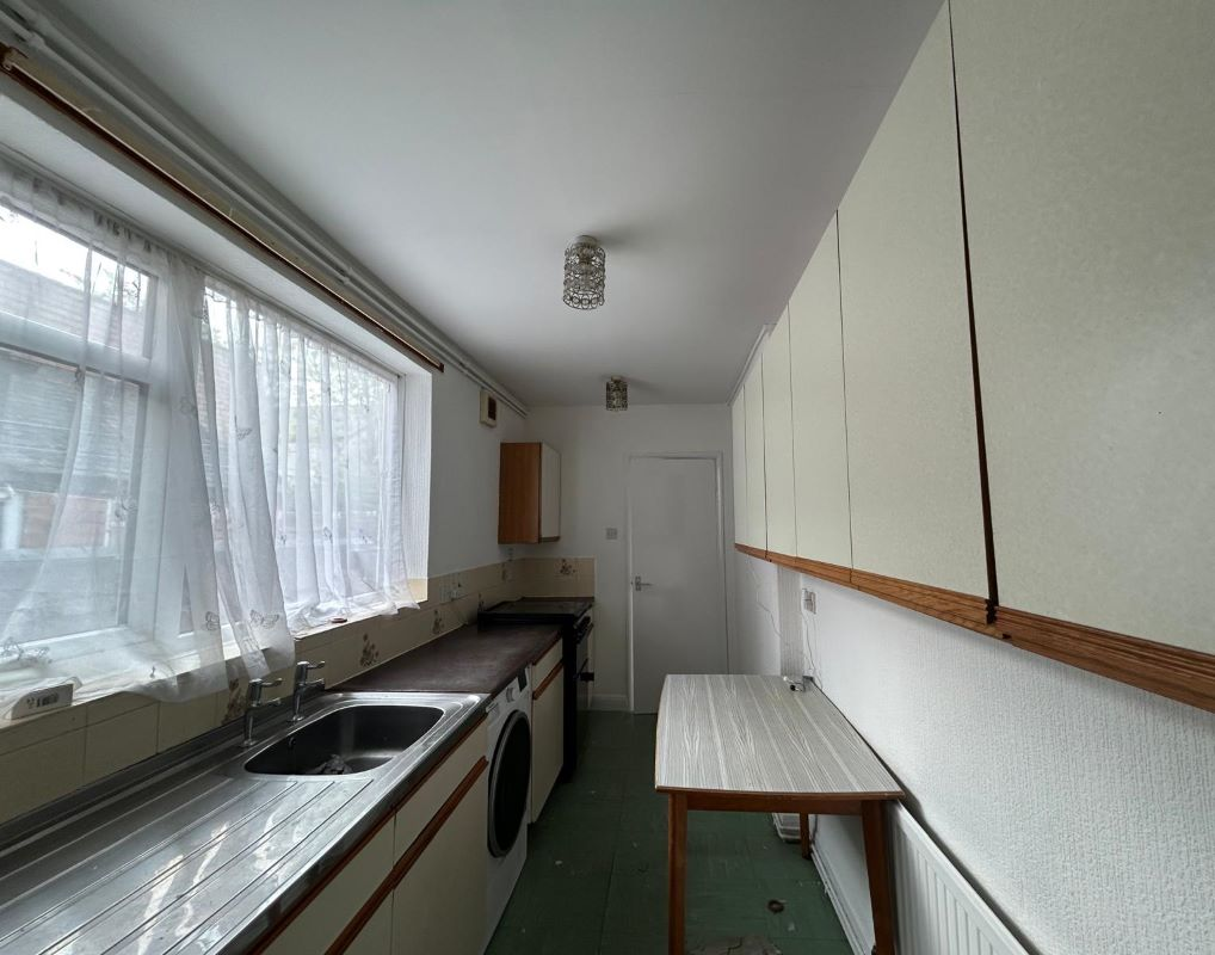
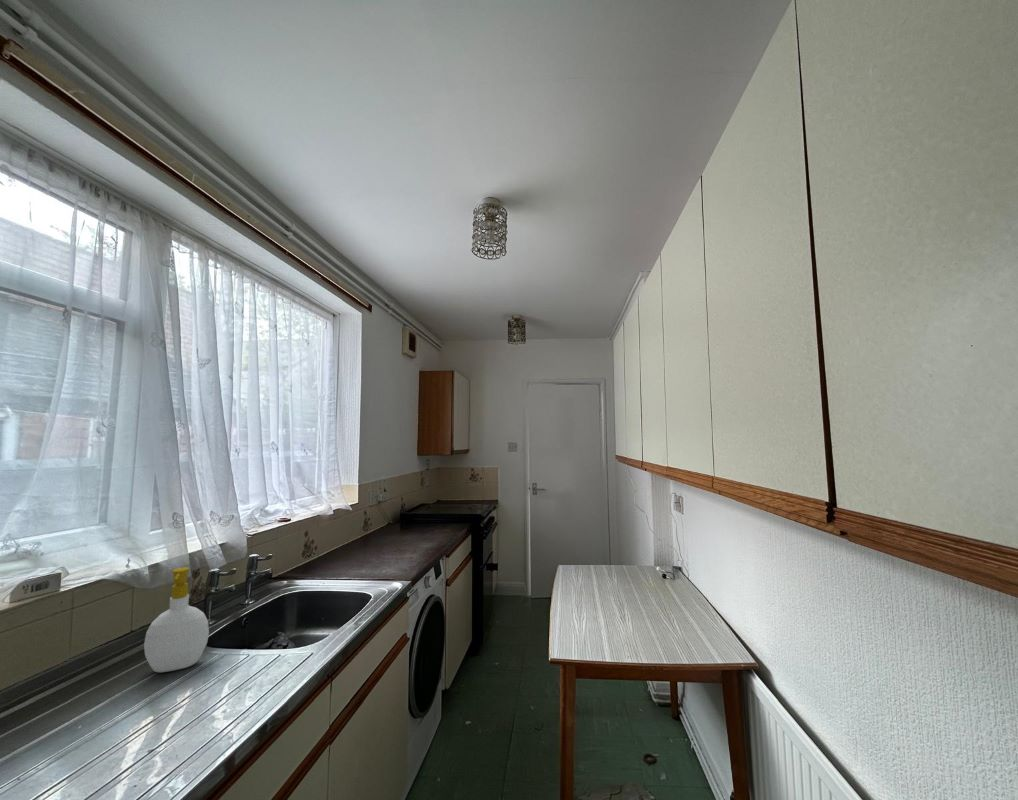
+ soap bottle [143,566,210,673]
